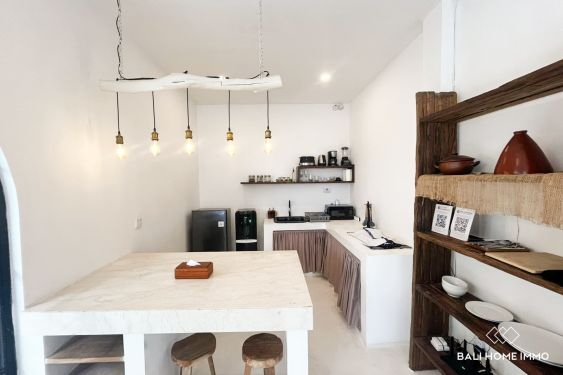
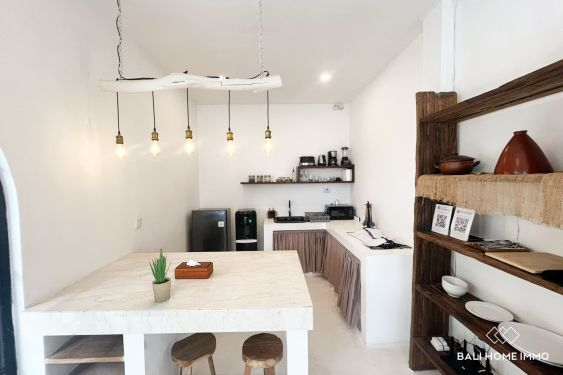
+ potted plant [148,248,172,303]
